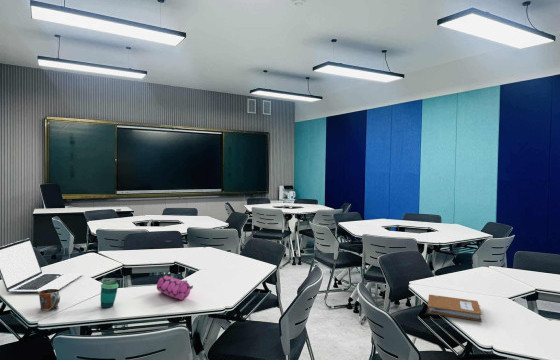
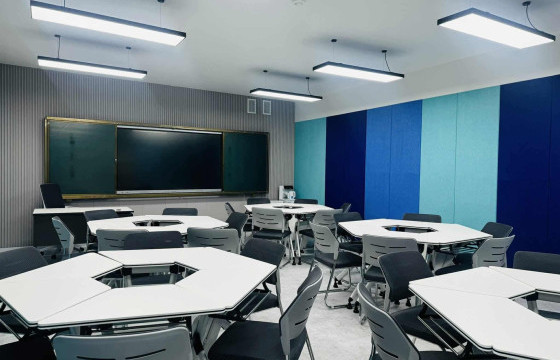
- notebook [427,293,483,322]
- pencil case [156,275,194,301]
- mug [36,289,61,311]
- laptop [0,238,84,293]
- cup [100,279,120,309]
